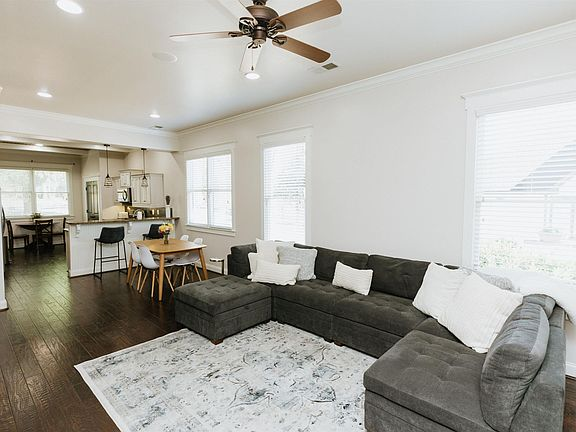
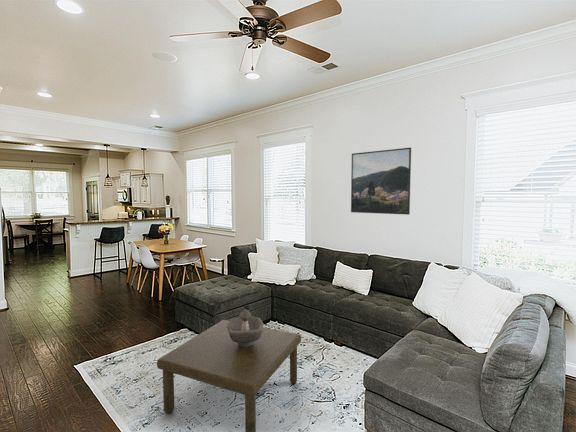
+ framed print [350,147,412,216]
+ coffee table [156,319,302,432]
+ decorative bowl [227,309,265,347]
